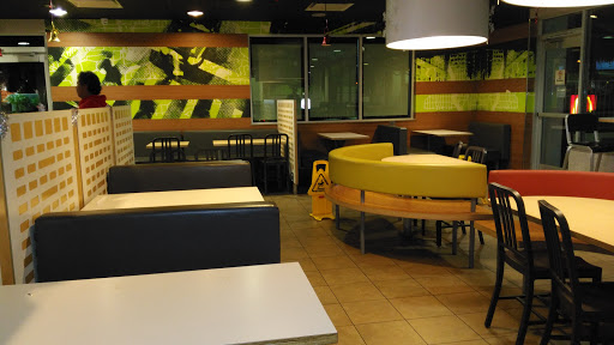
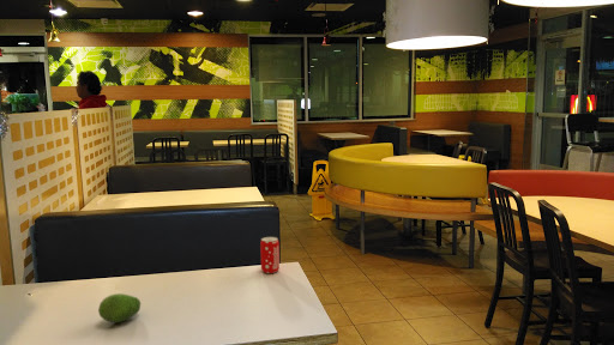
+ fruit [97,292,142,323]
+ beverage can [259,236,281,274]
